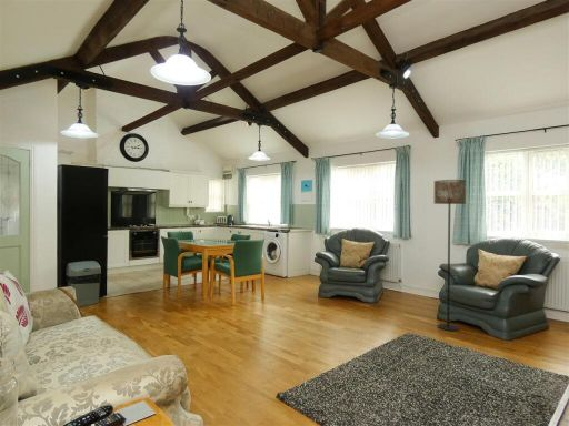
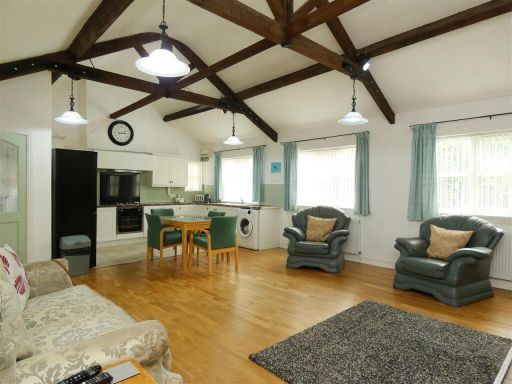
- floor lamp [432,179,467,332]
